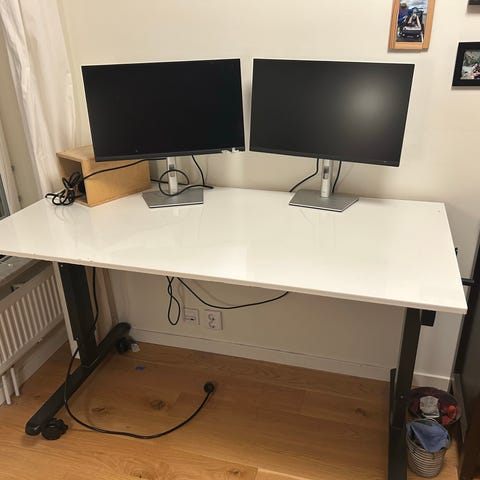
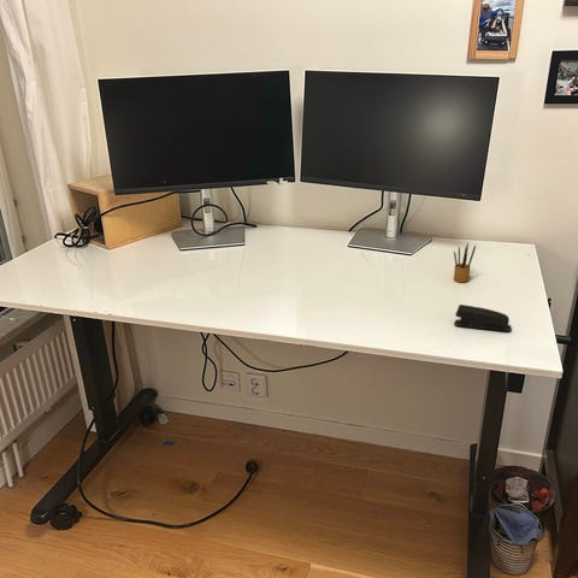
+ pencil box [453,242,477,283]
+ stapler [453,303,513,332]
